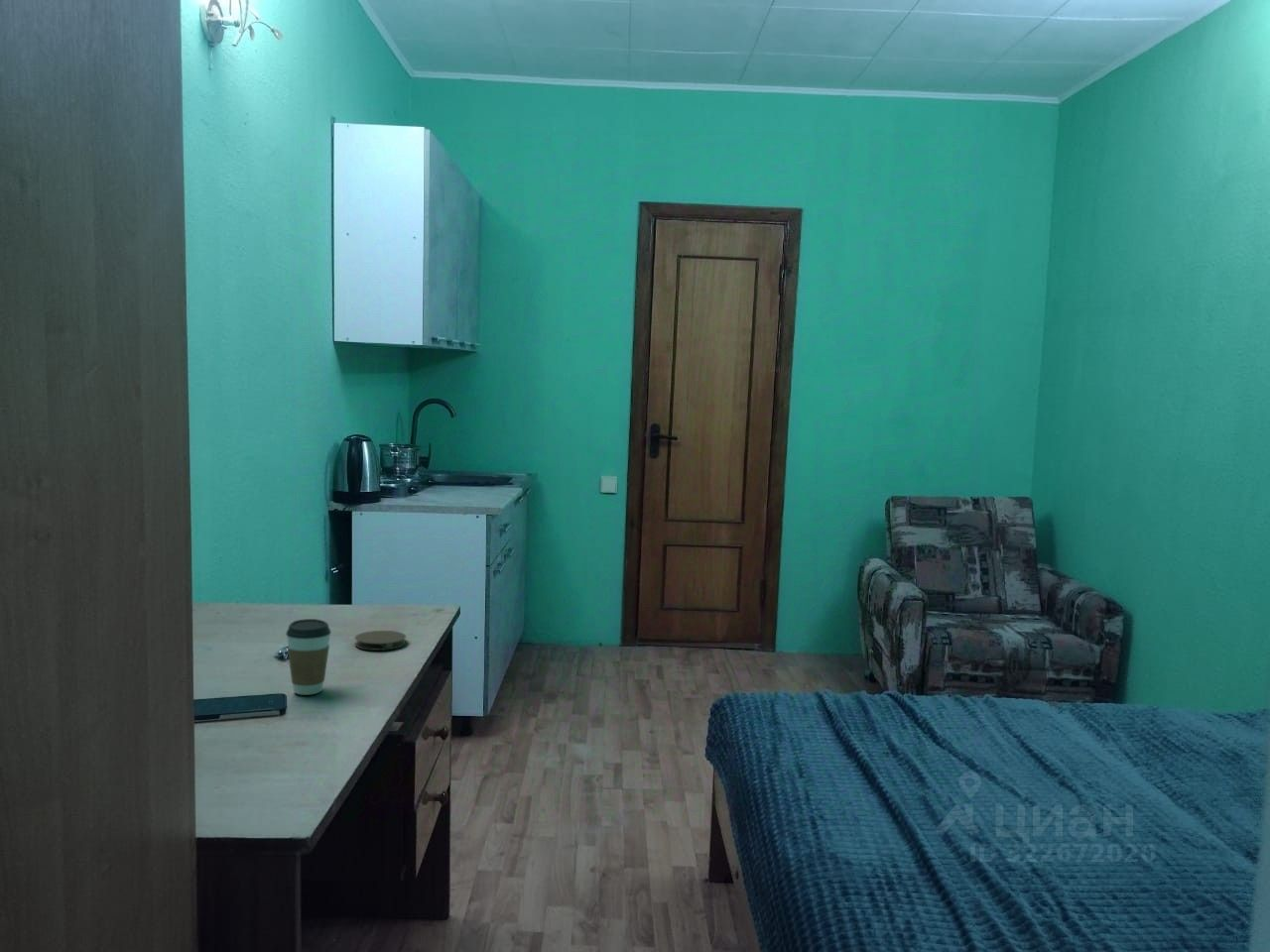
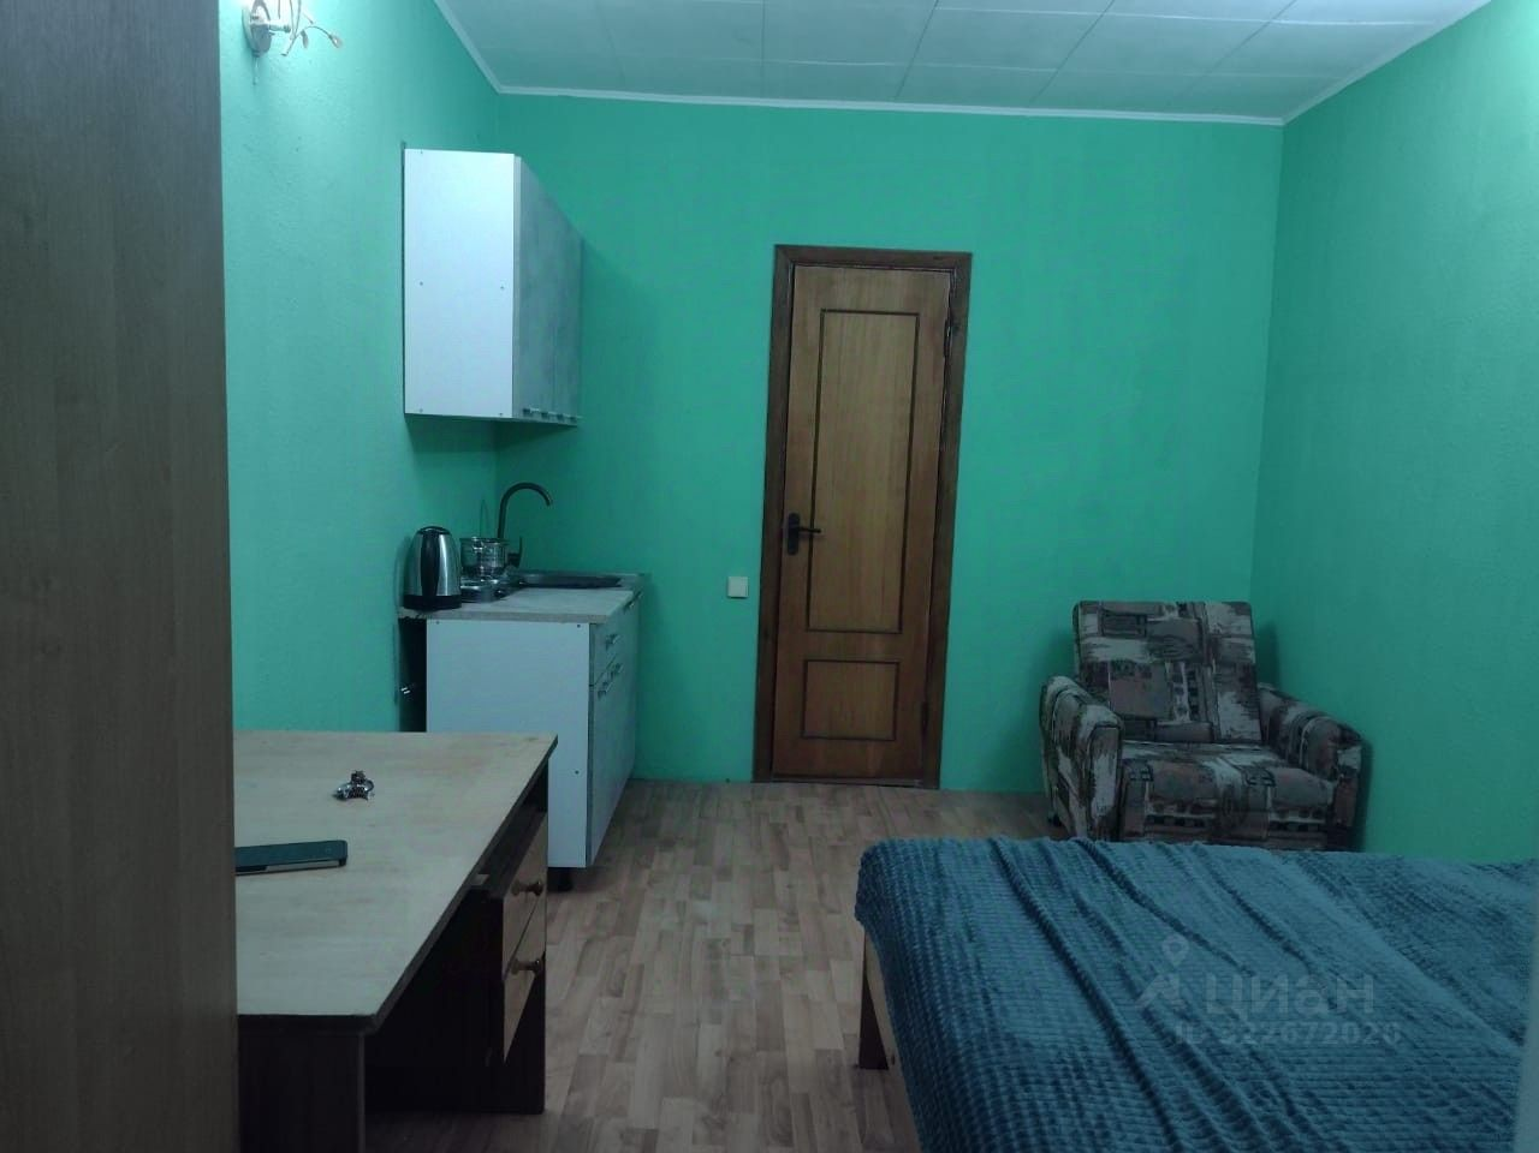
- coaster [354,630,407,652]
- coffee cup [285,618,332,696]
